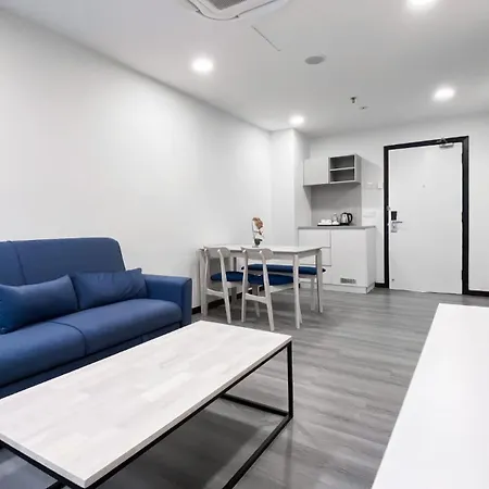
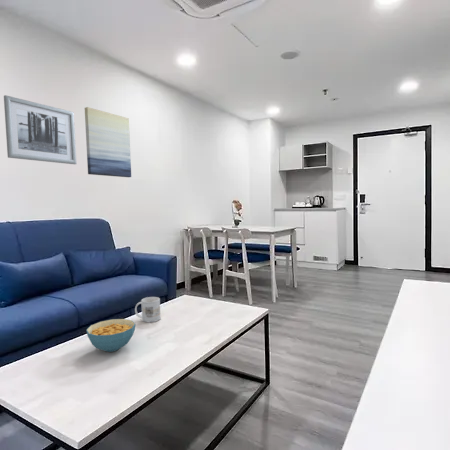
+ wall art [84,106,132,178]
+ cereal bowl [86,318,136,353]
+ wall art [3,94,78,165]
+ mug [134,296,162,323]
